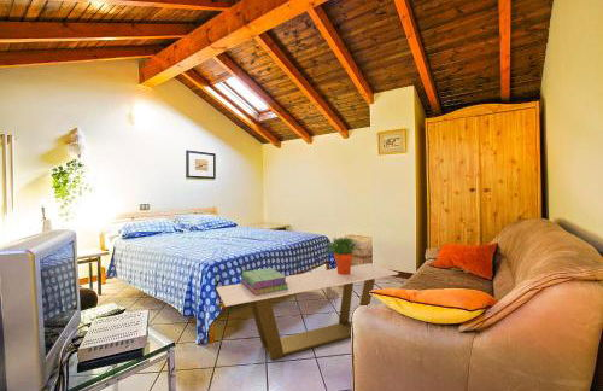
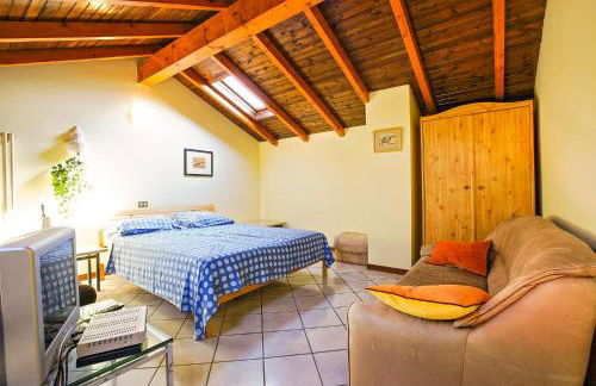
- coffee table [216,262,399,361]
- potted plant [322,237,365,275]
- stack of books [240,267,288,296]
